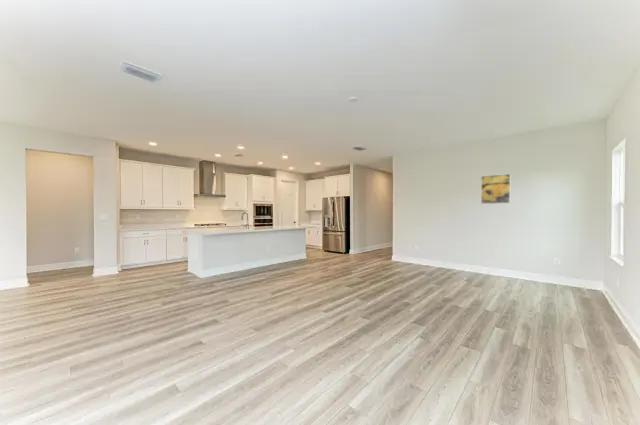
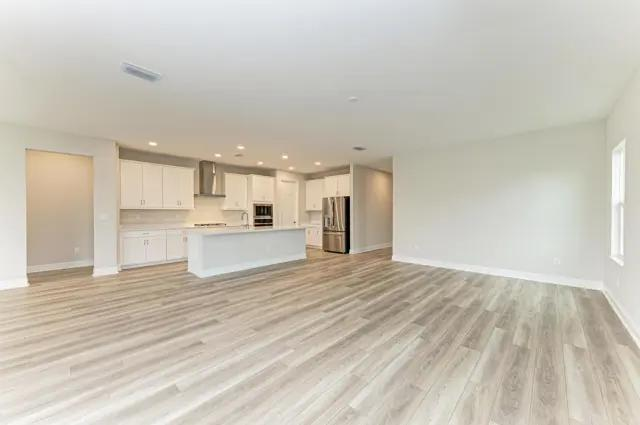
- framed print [480,173,511,205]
